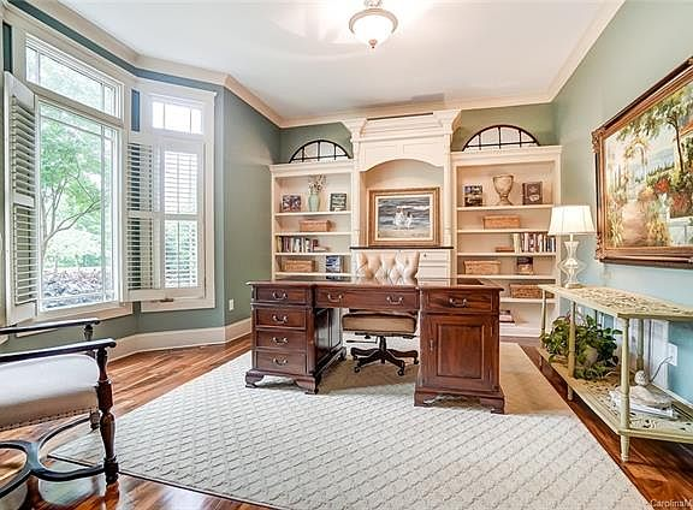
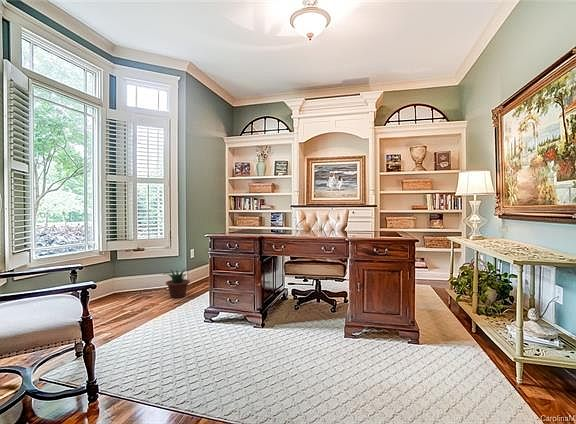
+ potted plant [162,267,191,299]
